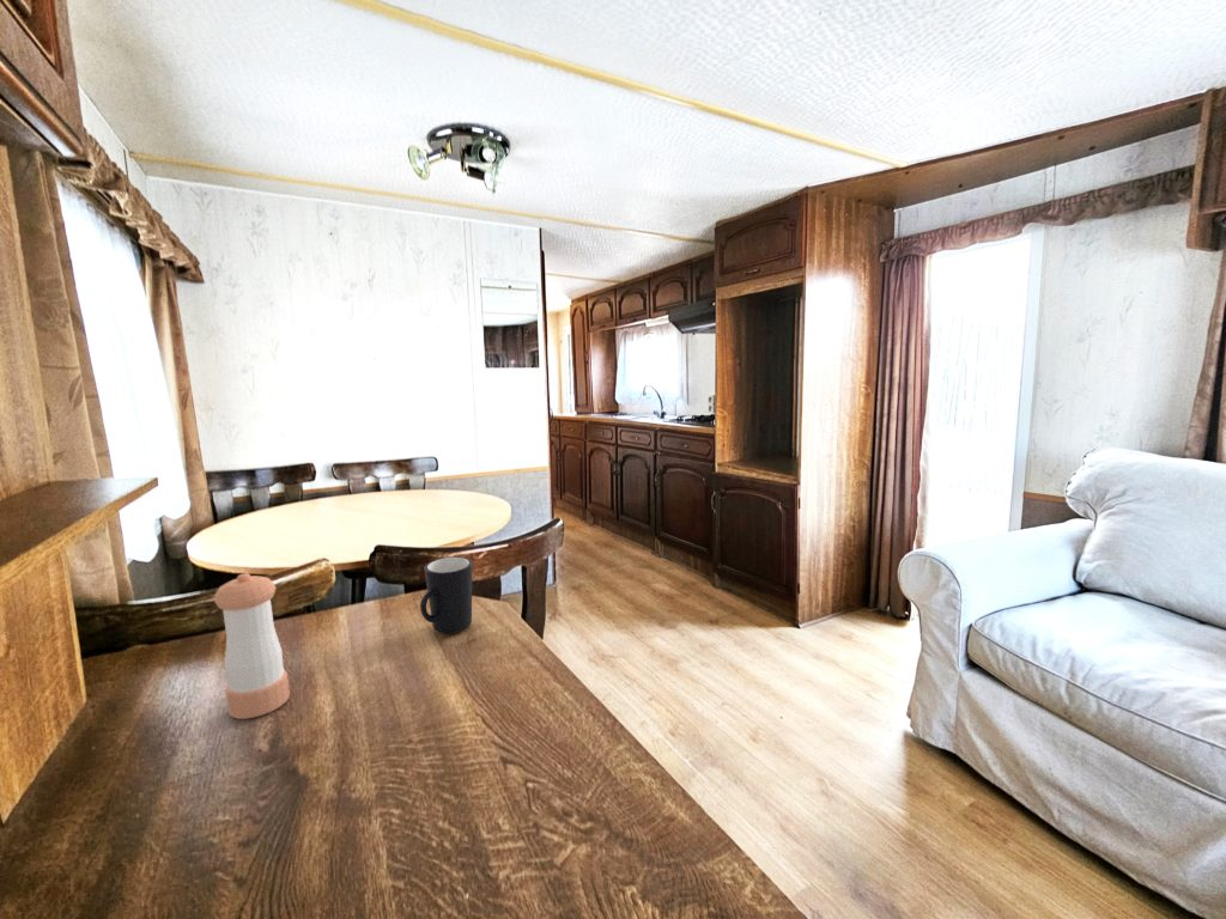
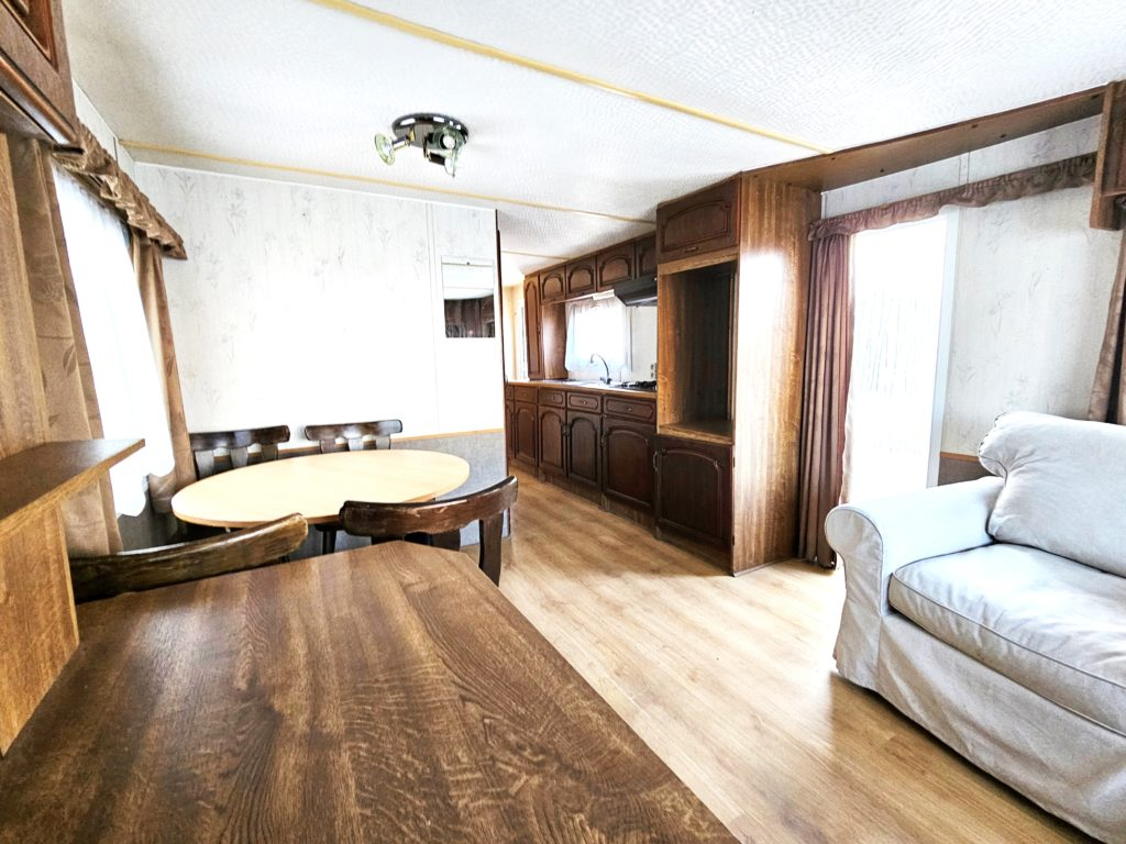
- mug [419,555,473,634]
- pepper shaker [213,572,291,720]
